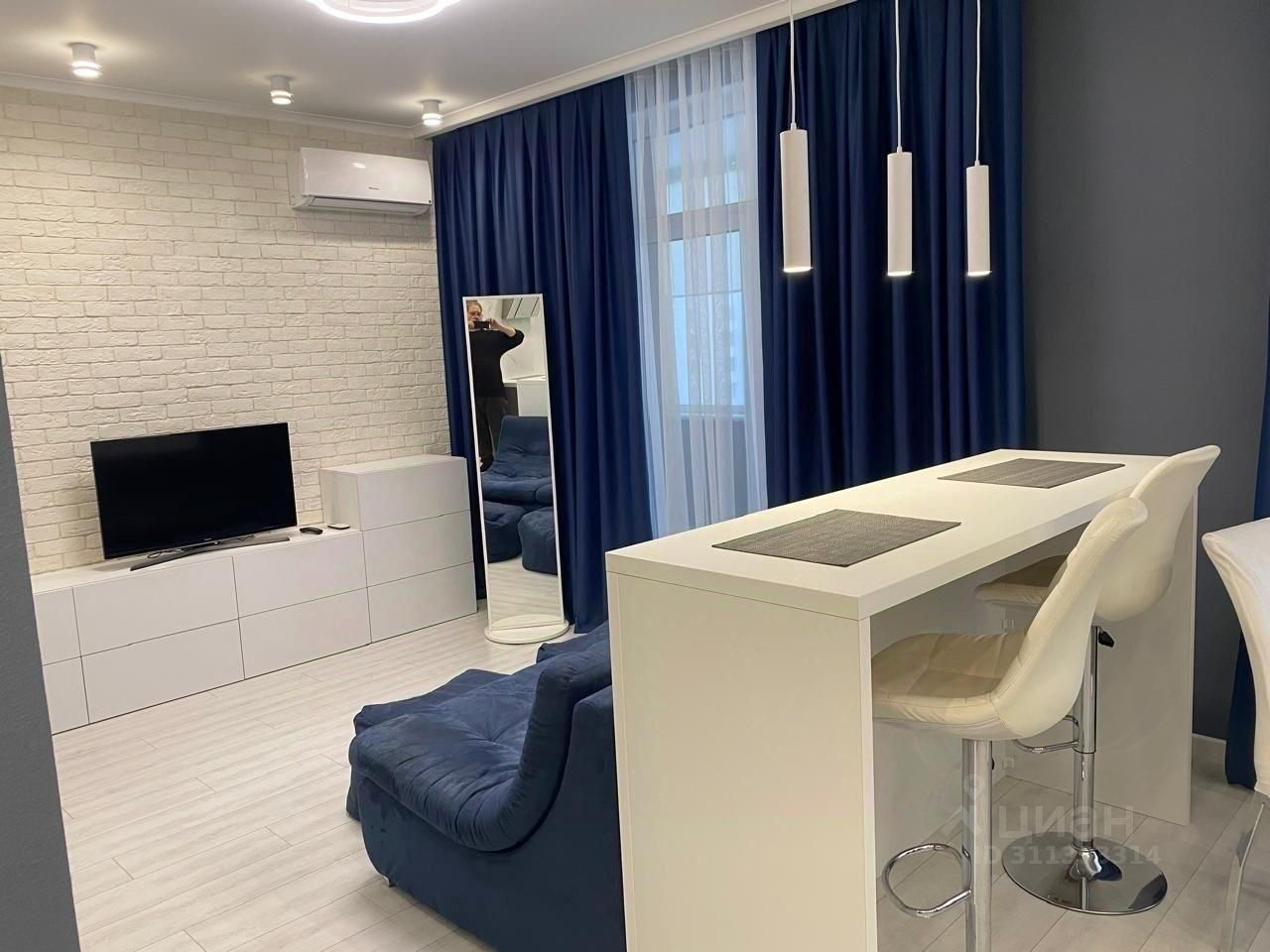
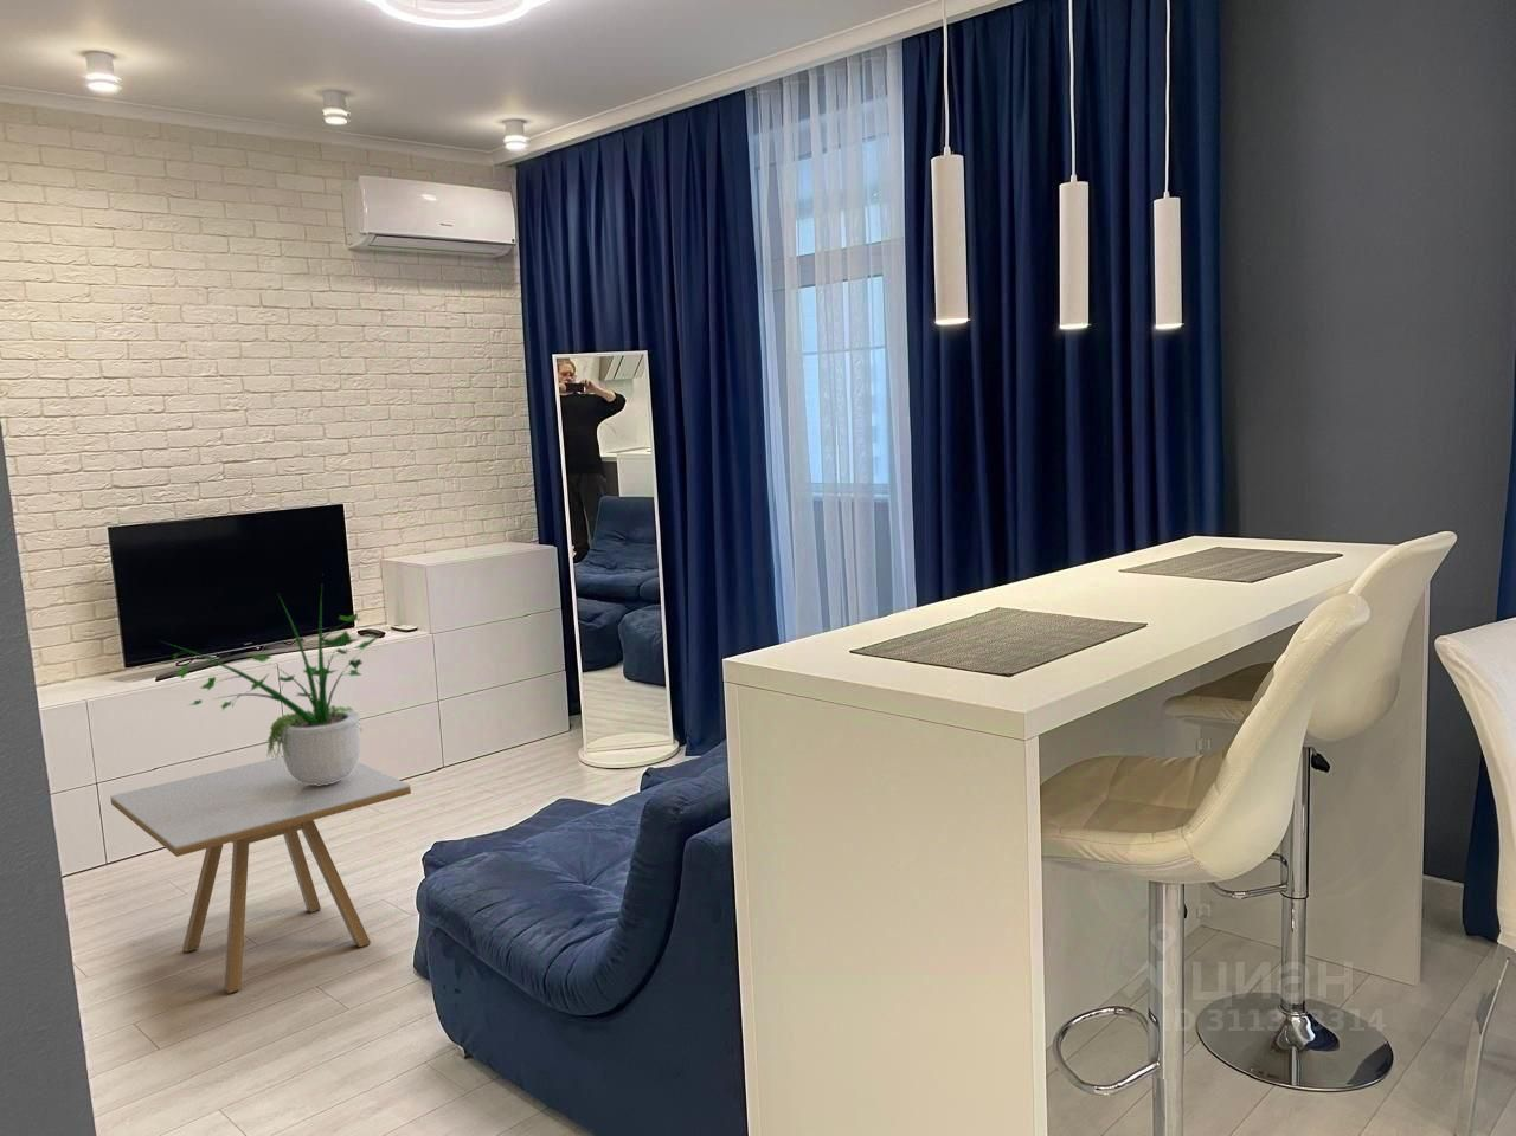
+ potted plant [158,572,382,785]
+ side table [109,755,412,994]
